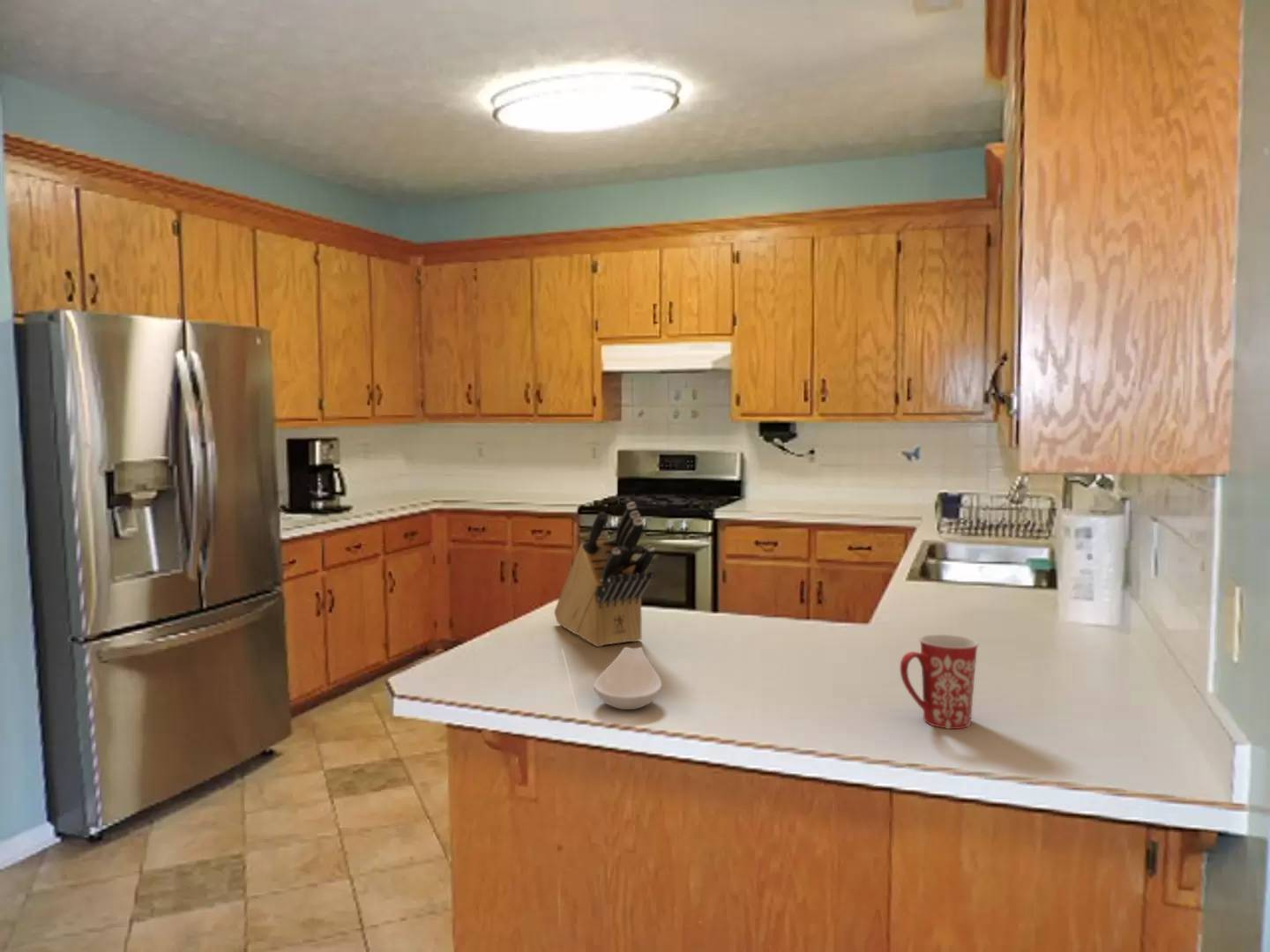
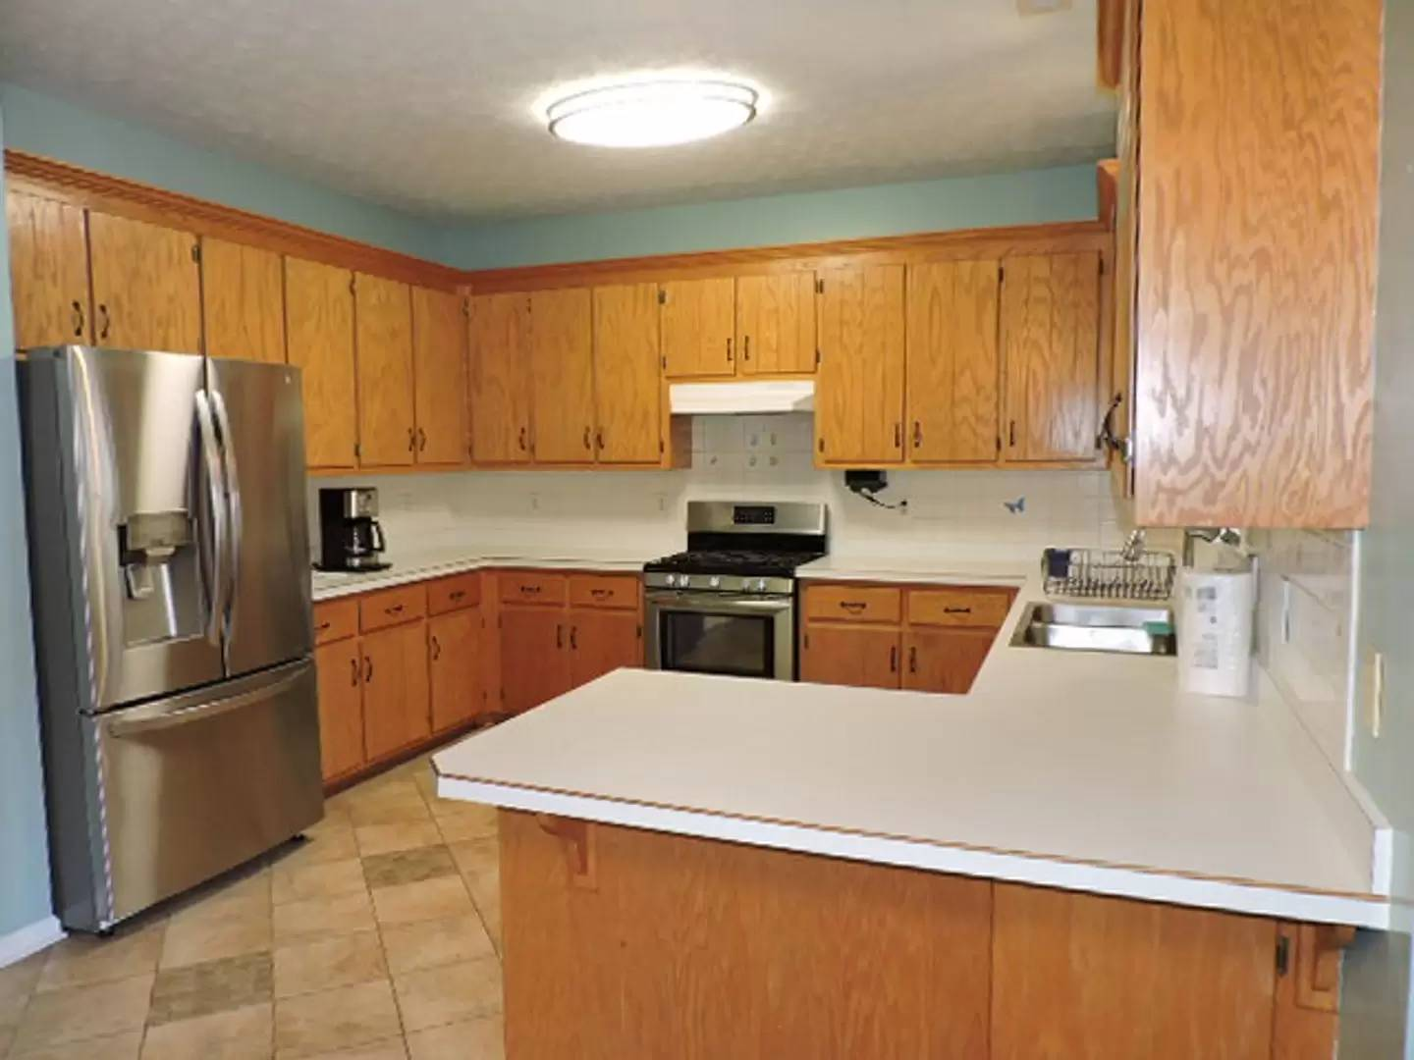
- knife block [553,501,656,647]
- spoon rest [593,646,662,710]
- mug [900,634,979,730]
